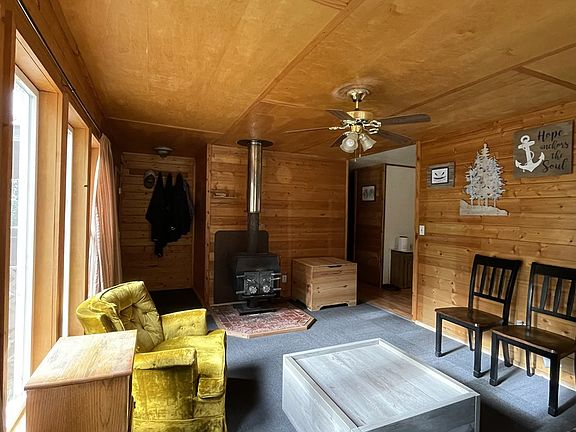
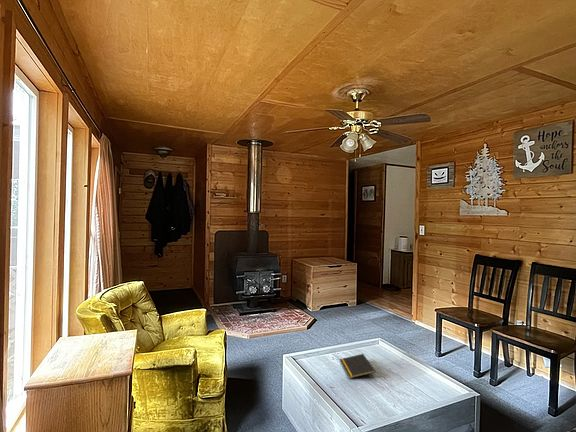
+ notepad [339,353,376,380]
